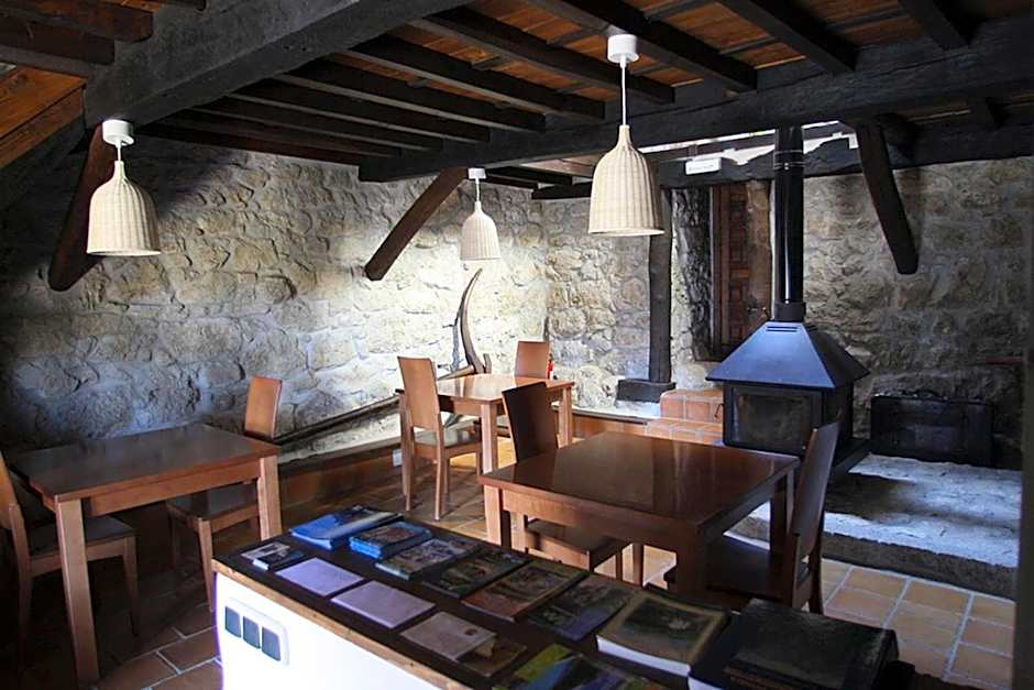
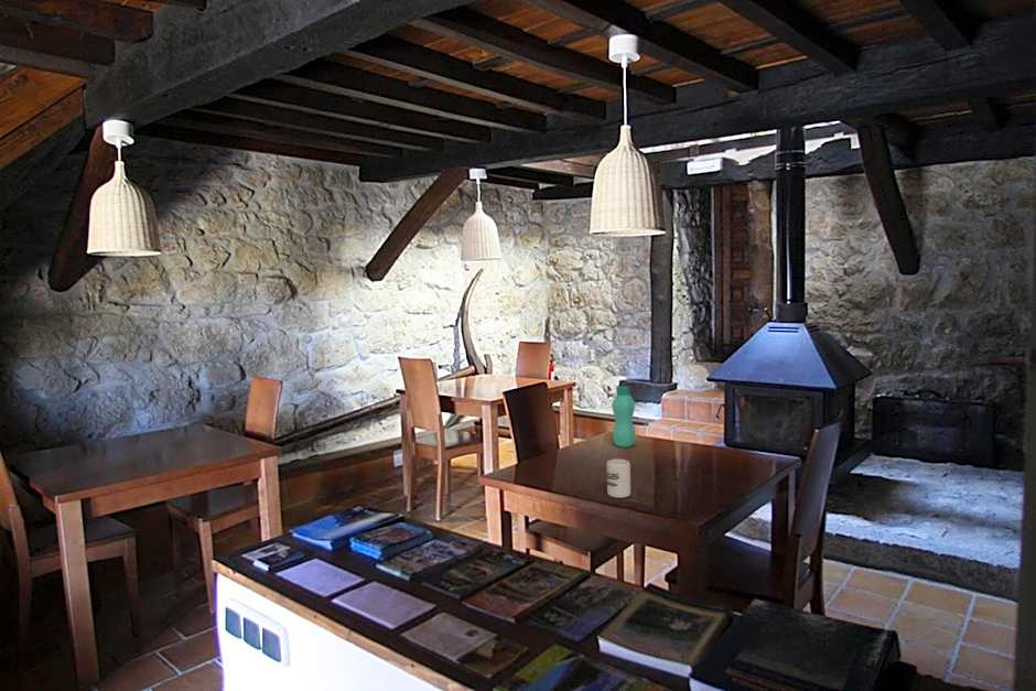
+ bottle [612,385,637,449]
+ cup [605,458,632,499]
